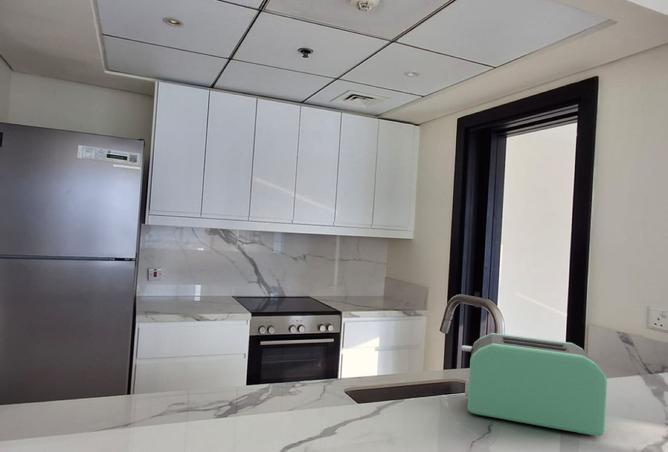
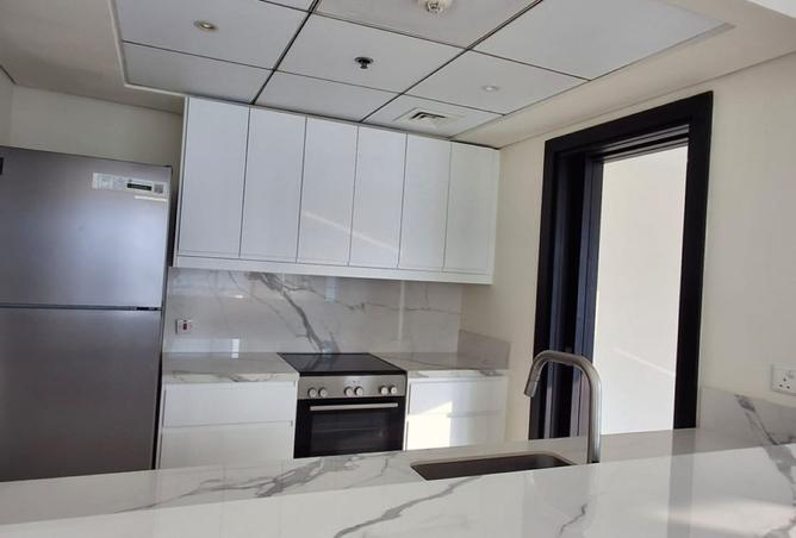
- toaster [460,332,608,437]
